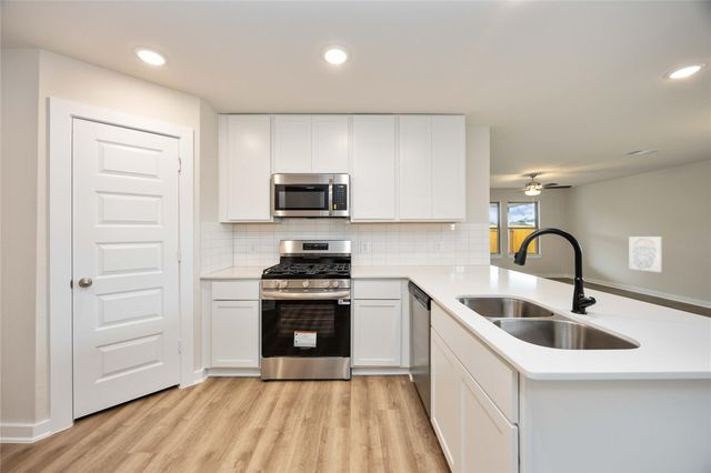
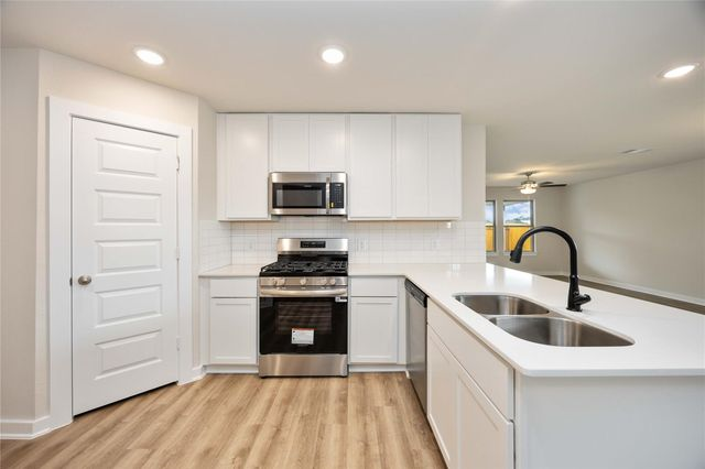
- wall art [628,235,662,273]
